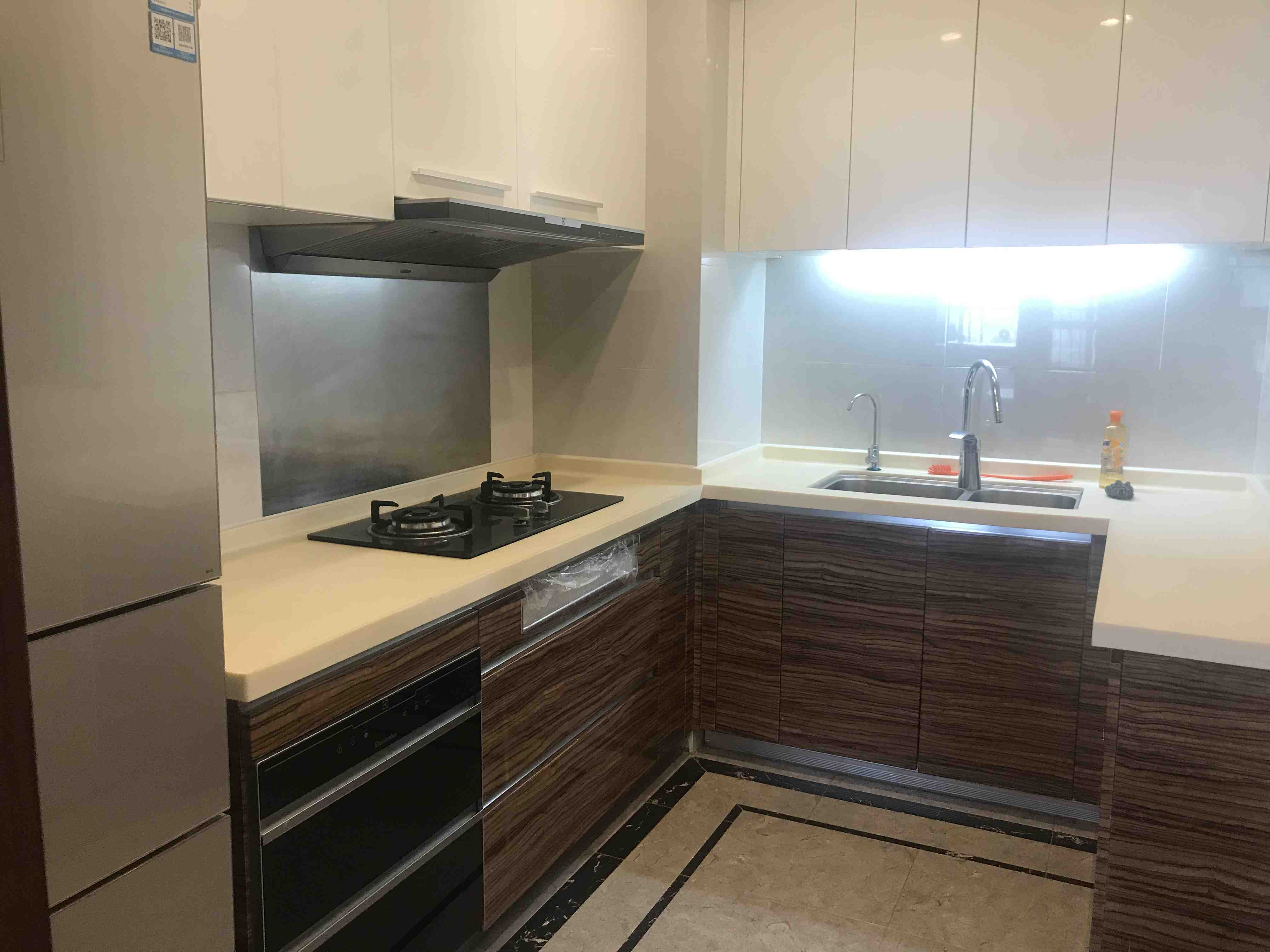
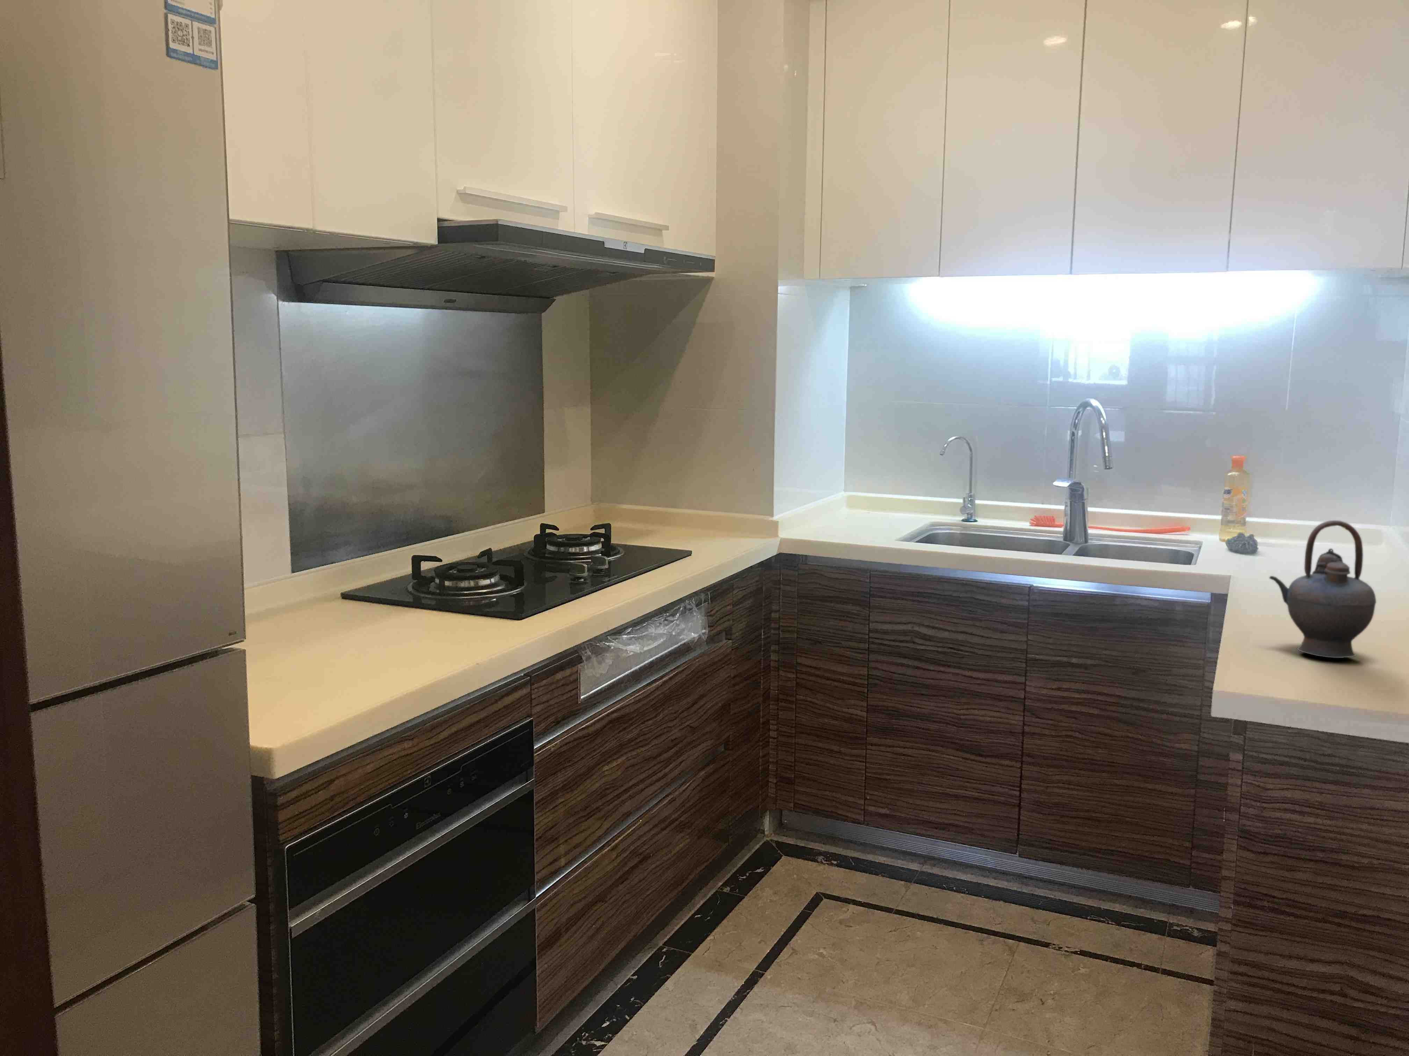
+ teapot [1269,520,1377,658]
